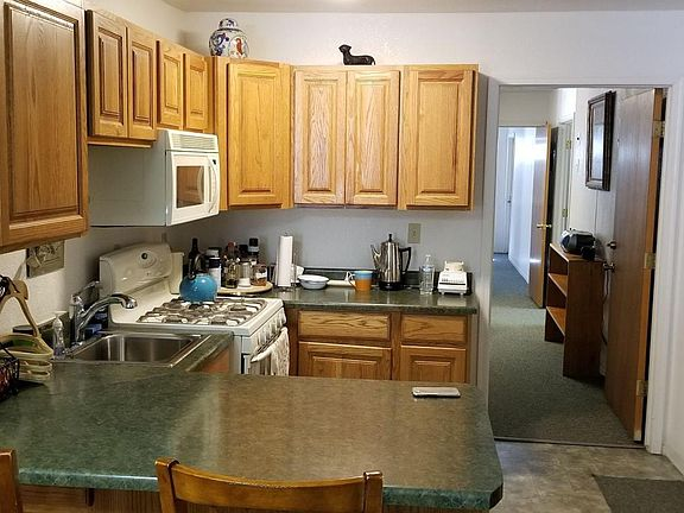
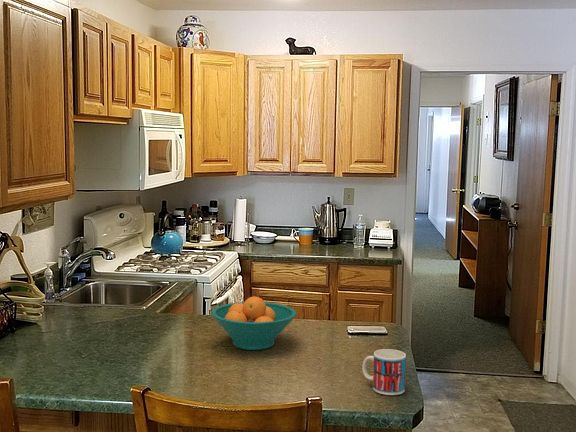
+ fruit bowl [210,295,297,351]
+ mug [361,348,407,396]
